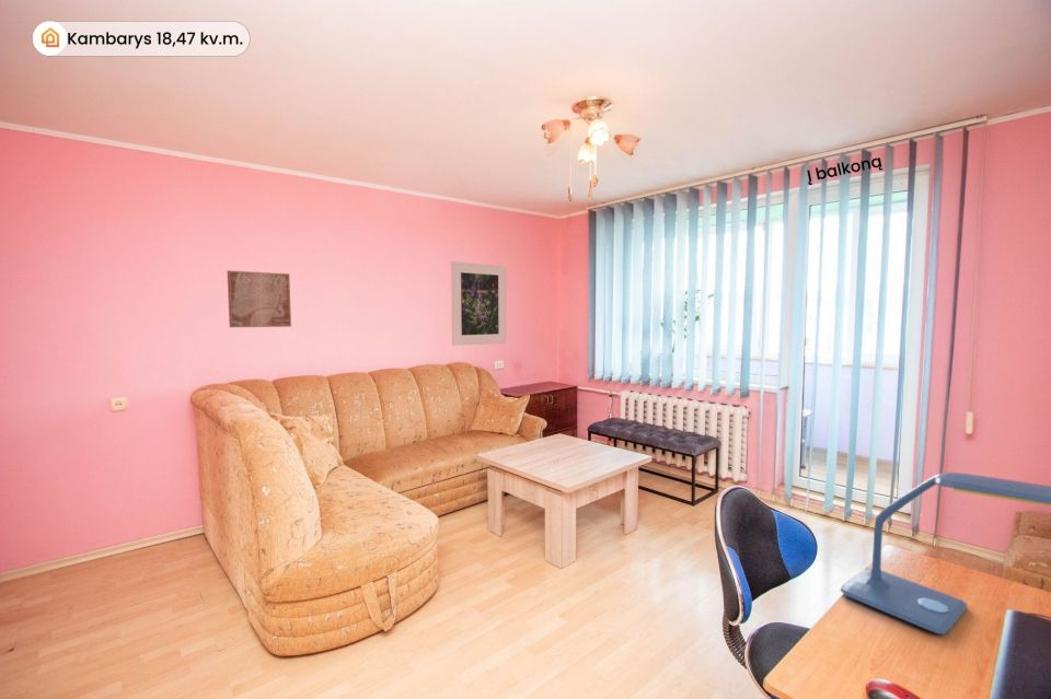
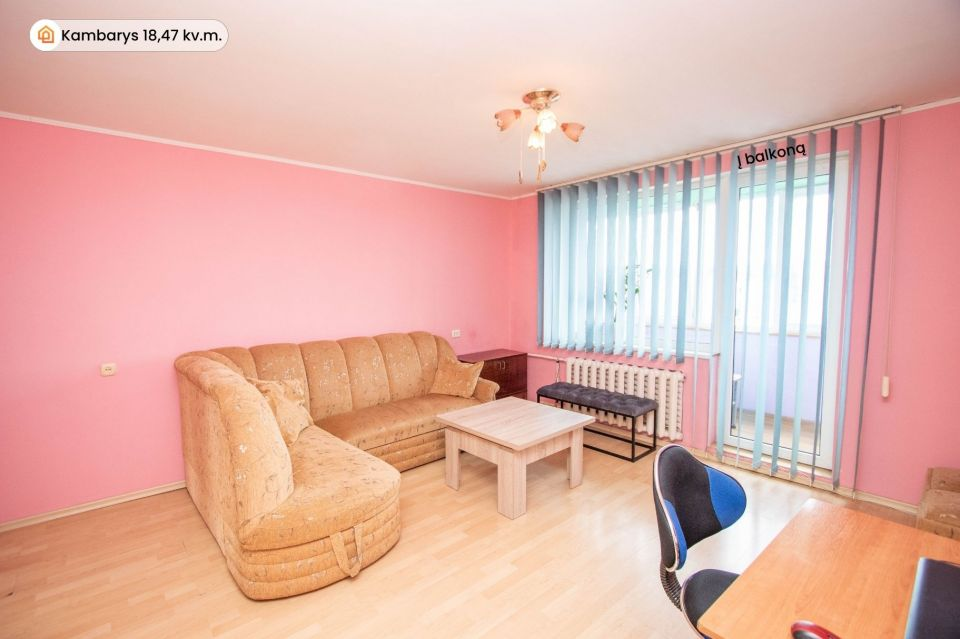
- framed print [450,260,507,347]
- wall art [226,269,292,328]
- desk lamp [839,471,1051,636]
